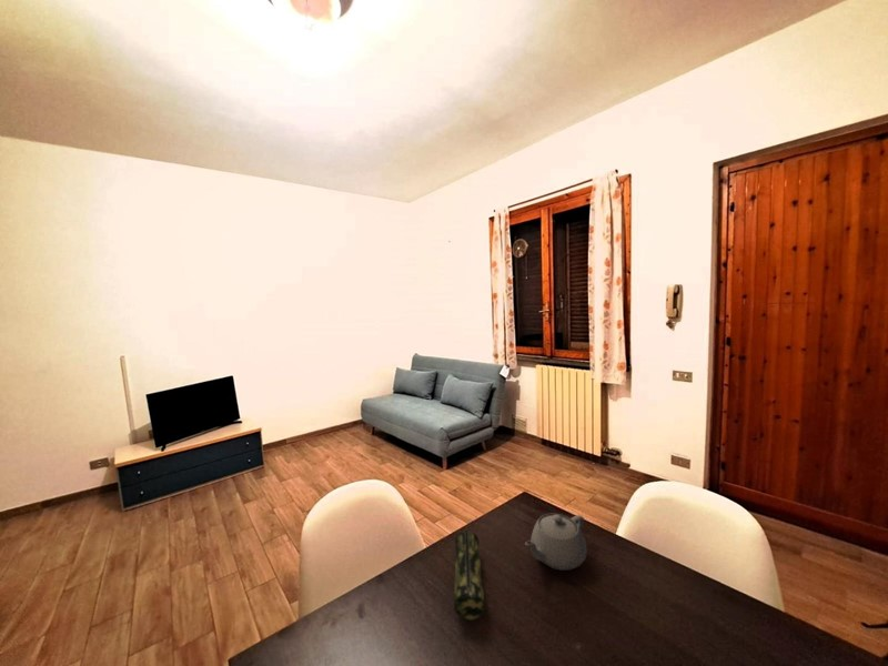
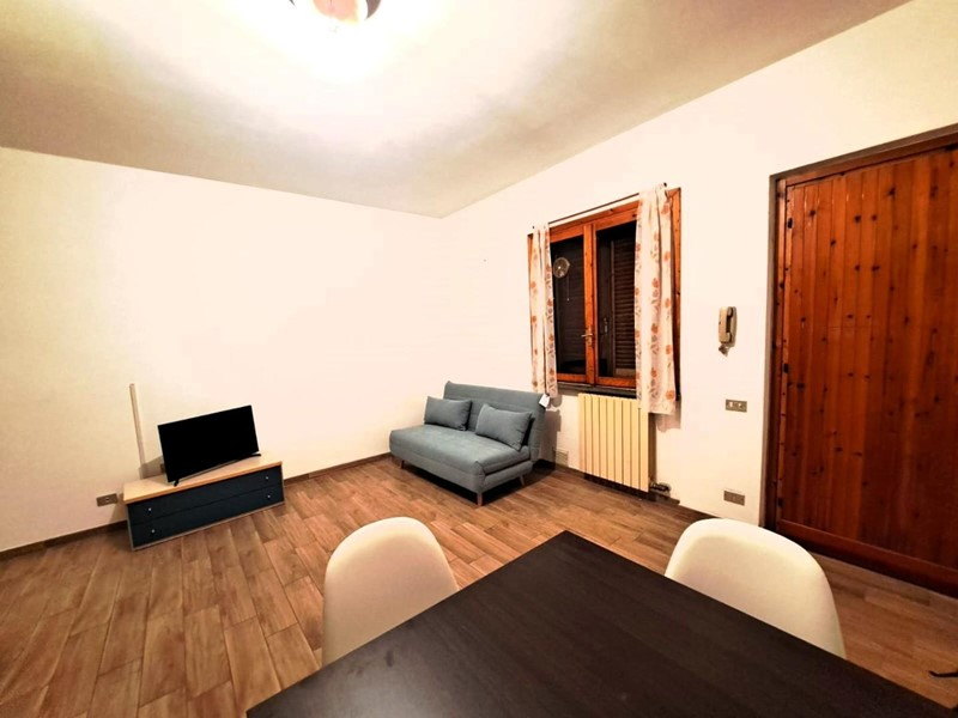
- teapot [524,513,588,572]
- pencil case [453,529,486,622]
